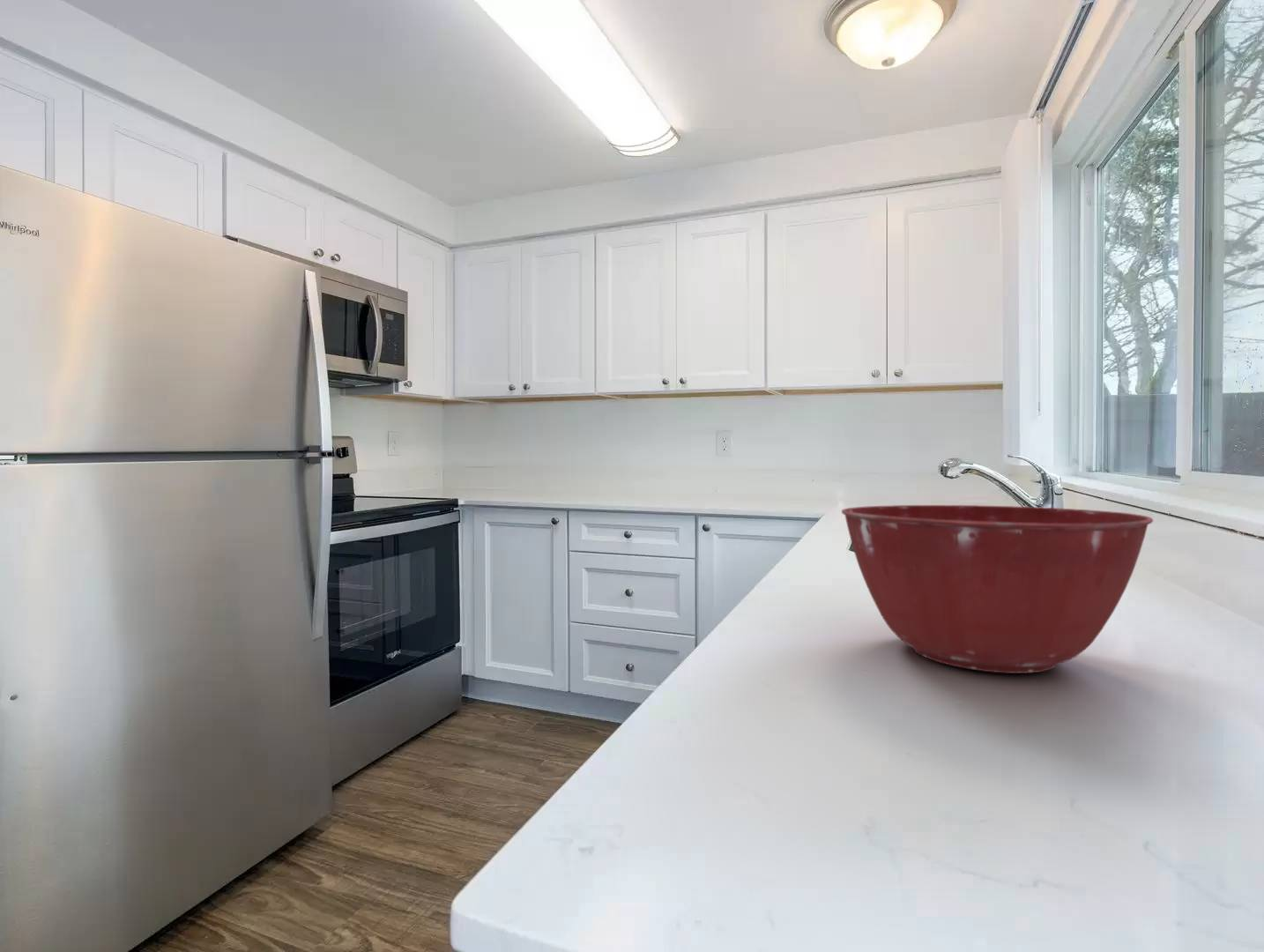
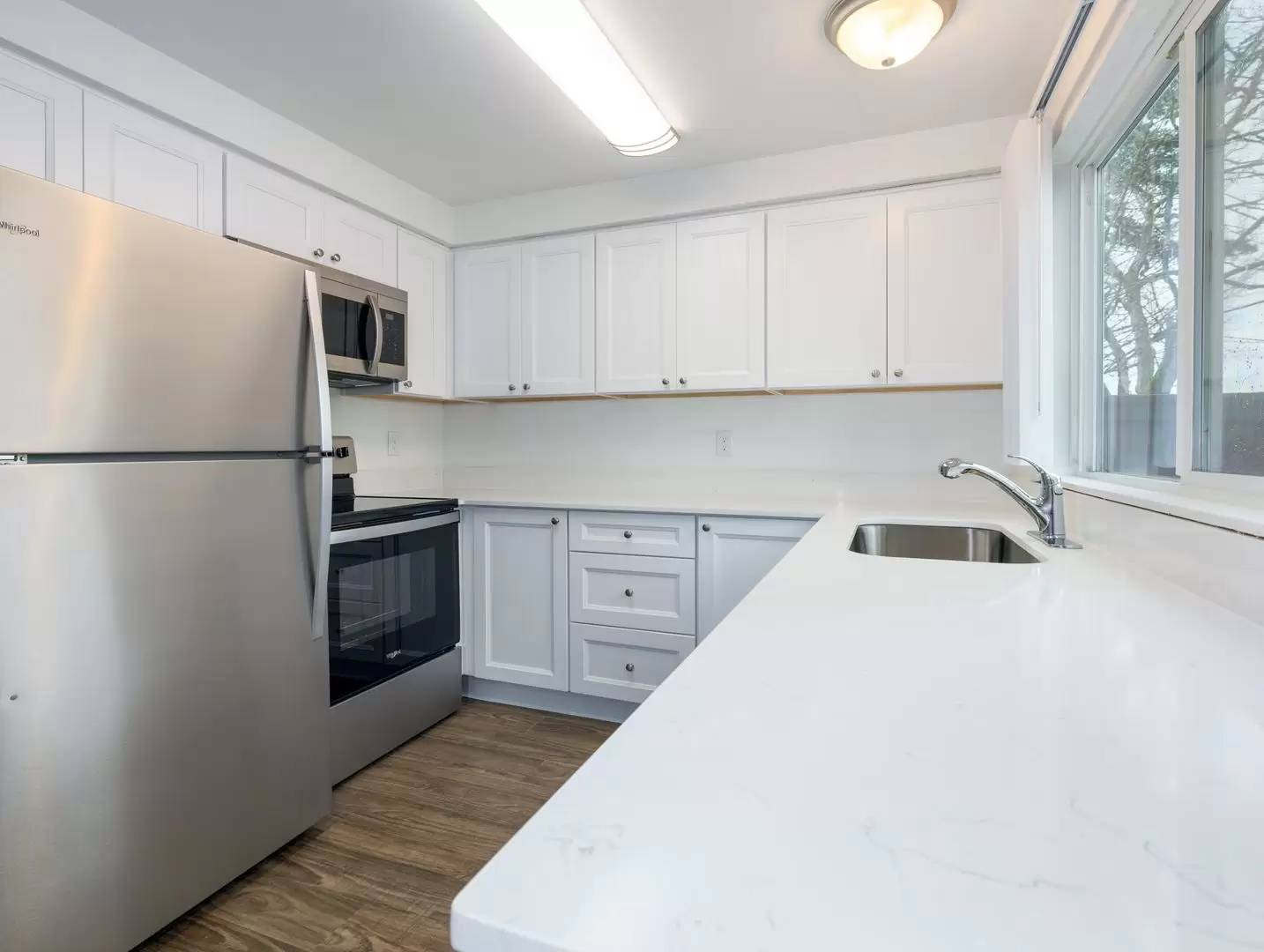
- mixing bowl [841,504,1154,674]
